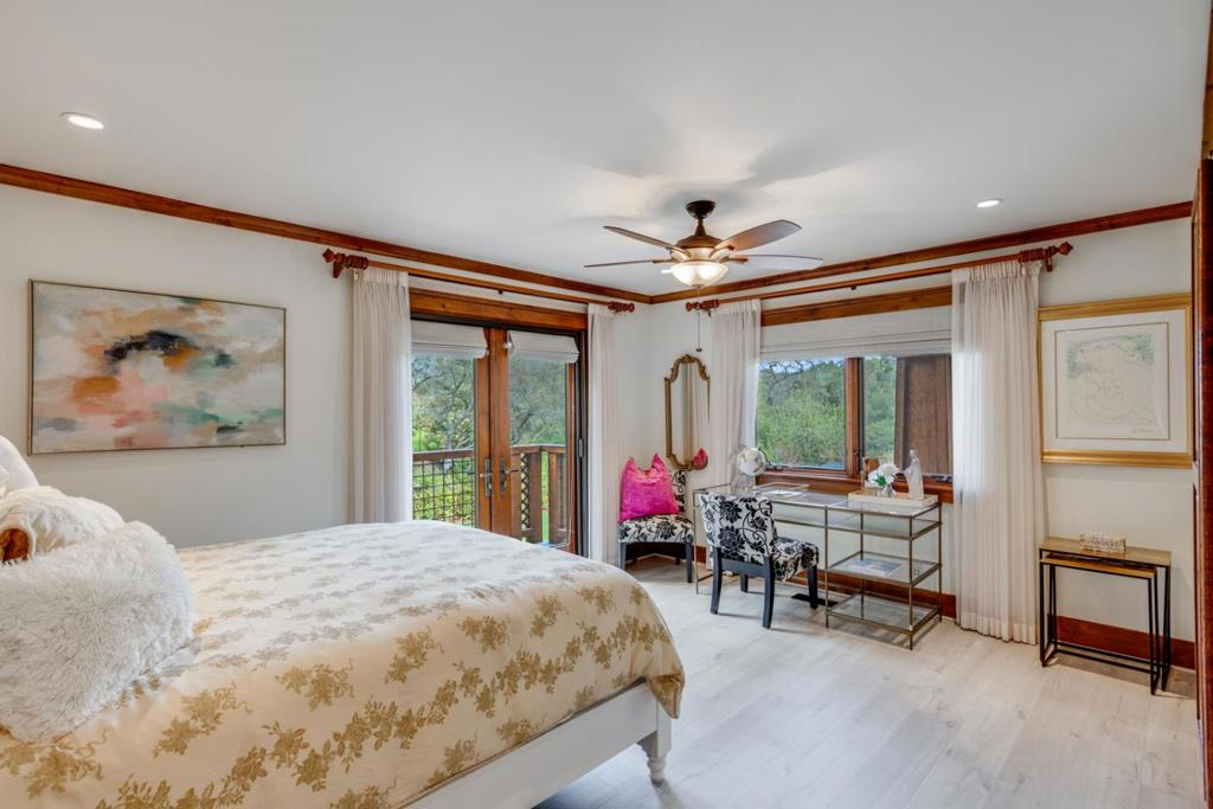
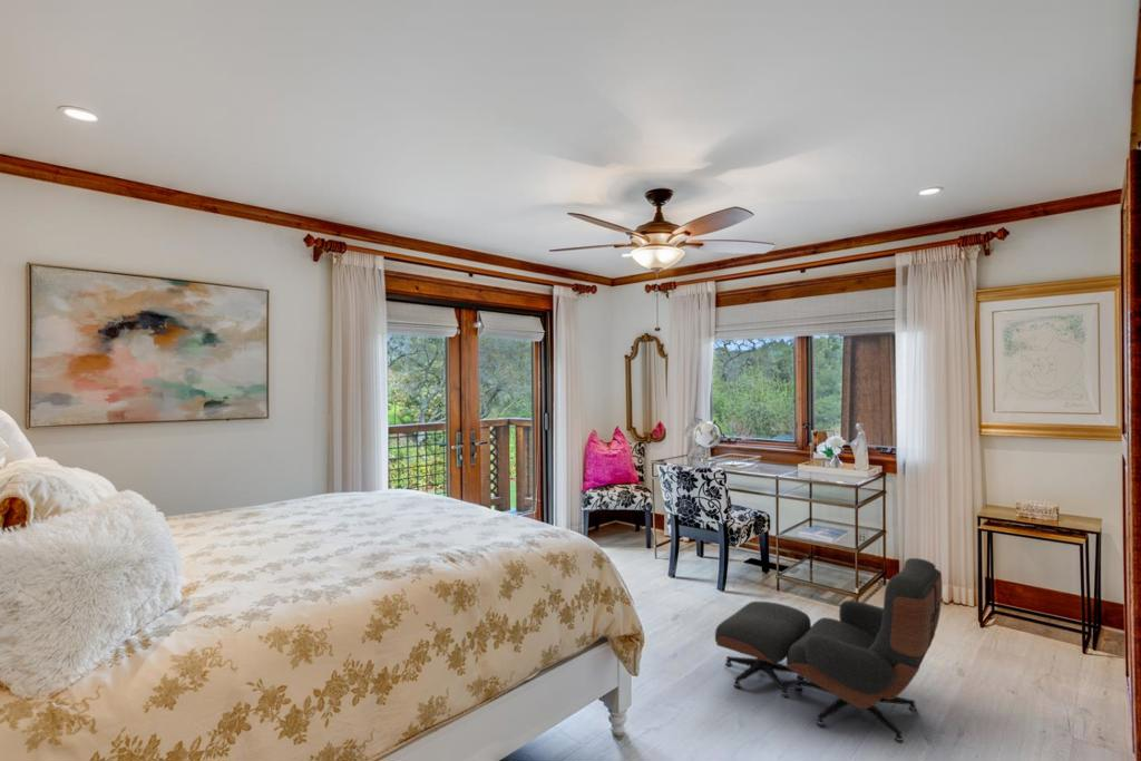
+ lounge chair [714,557,943,744]
